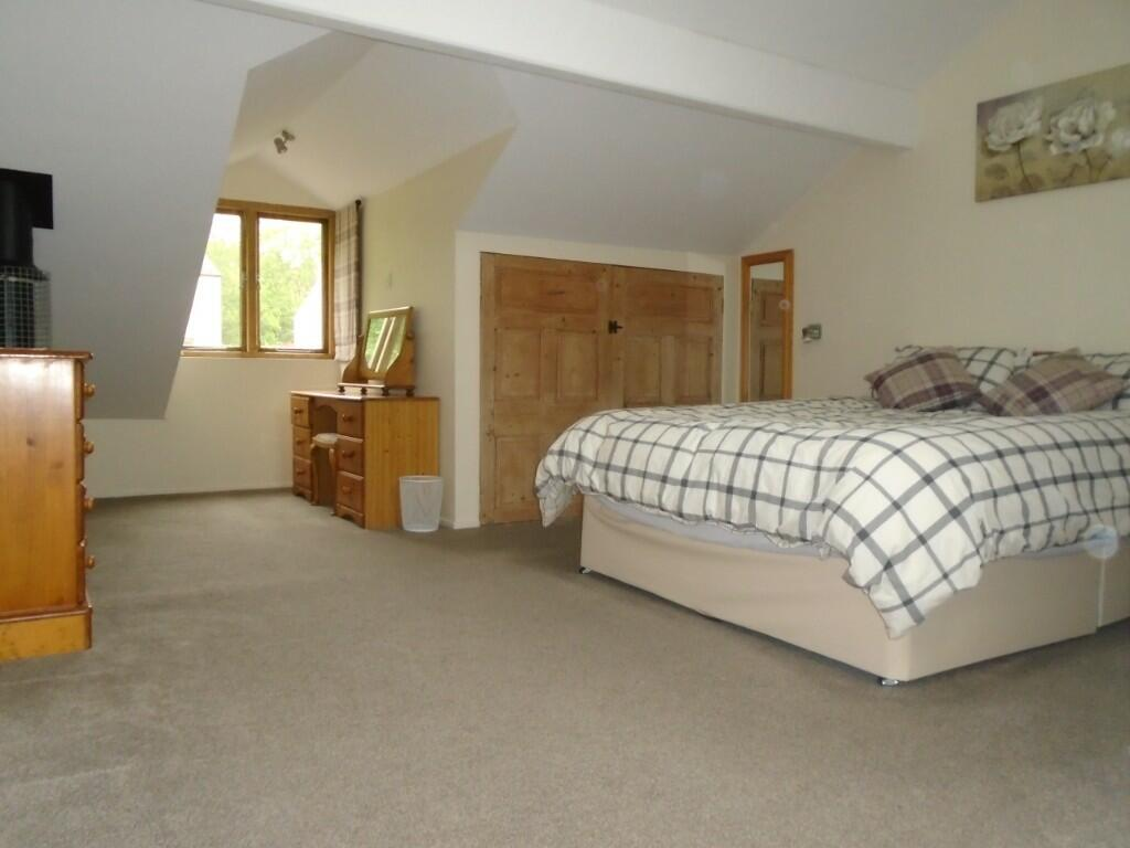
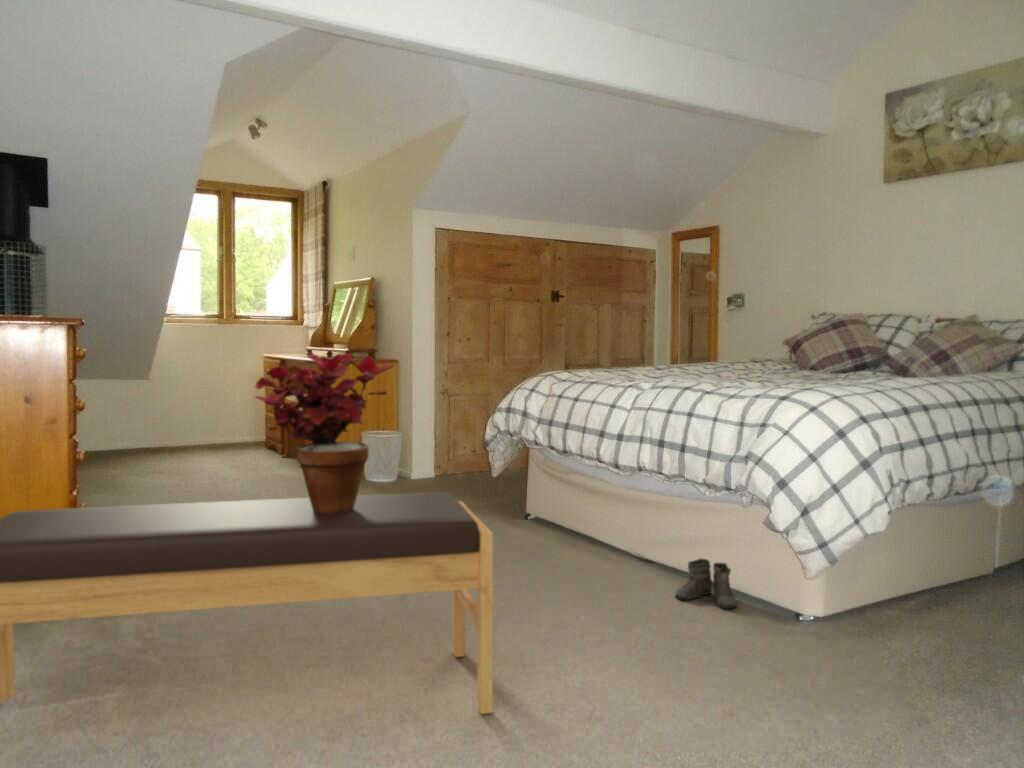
+ potted plant [253,352,395,514]
+ bench [0,491,494,715]
+ boots [674,557,741,610]
